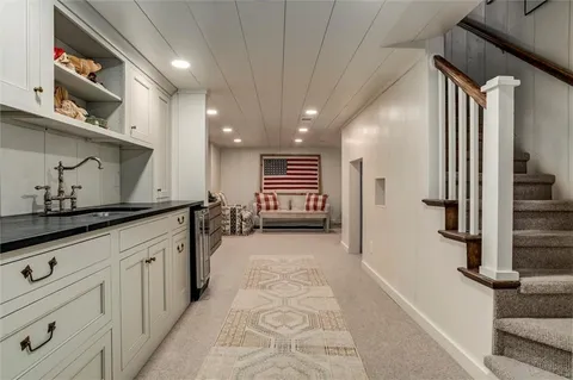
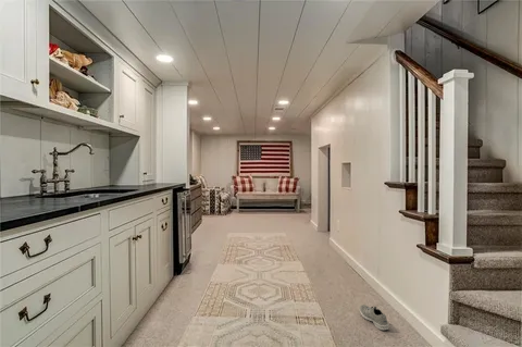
+ sneaker [359,303,390,332]
